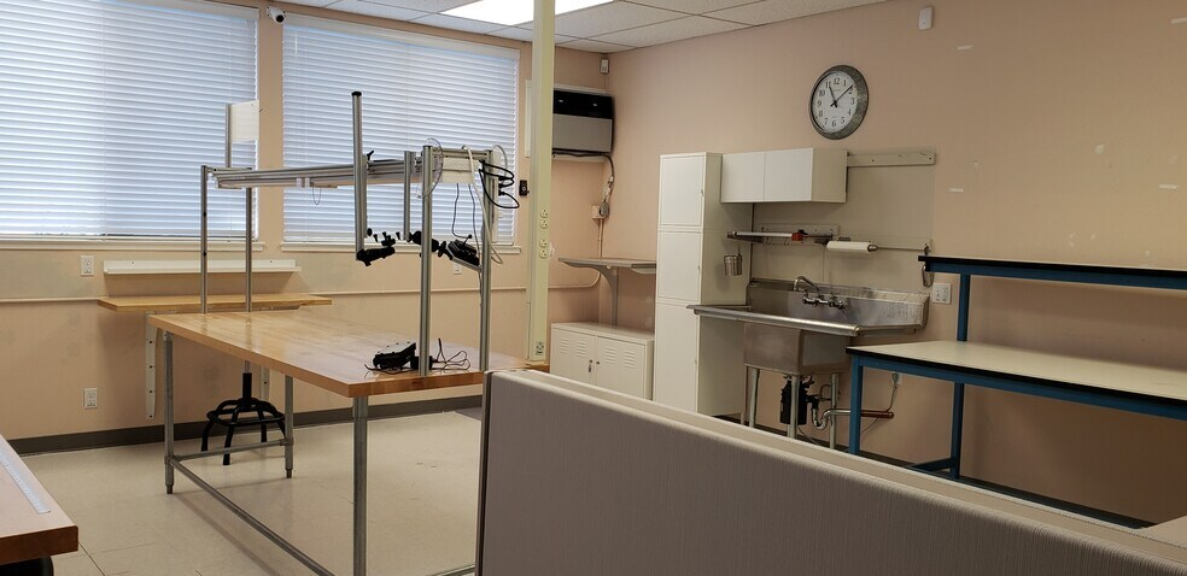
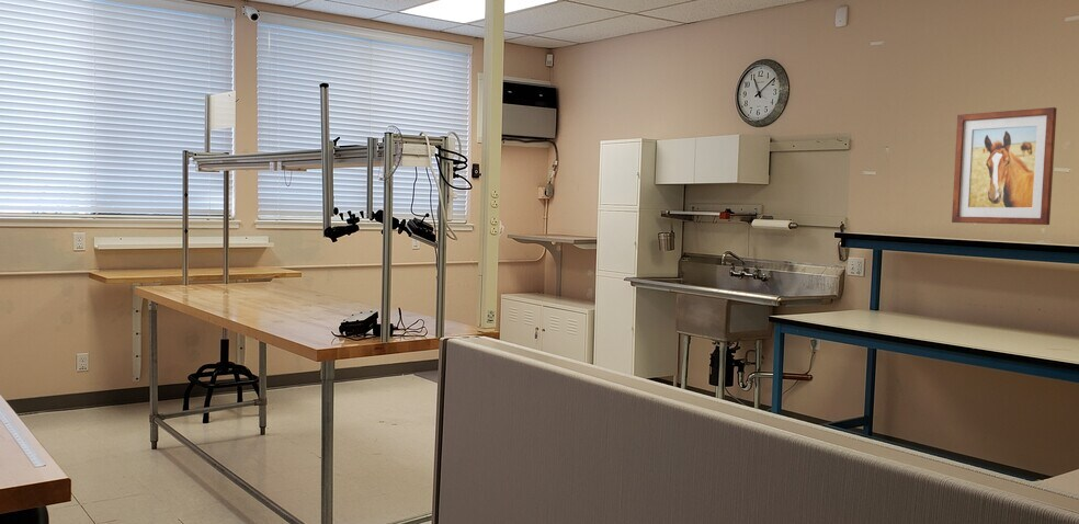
+ wall art [951,106,1058,226]
